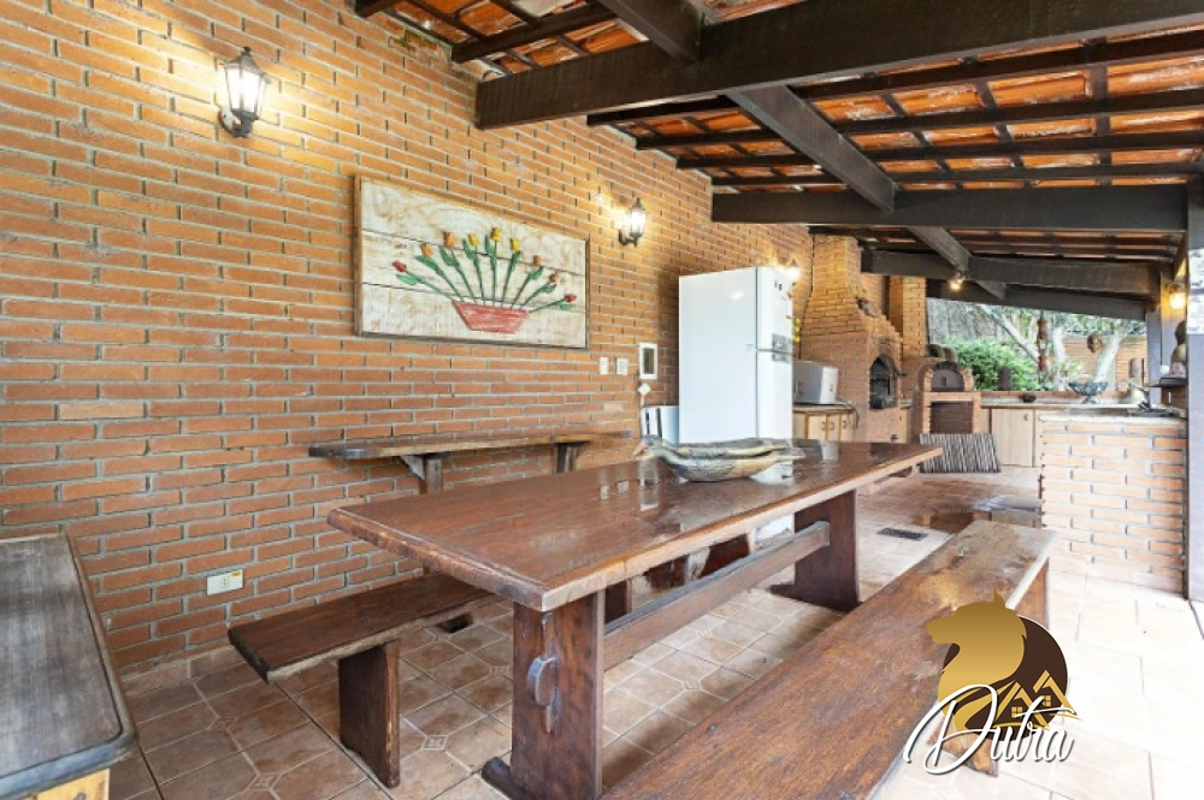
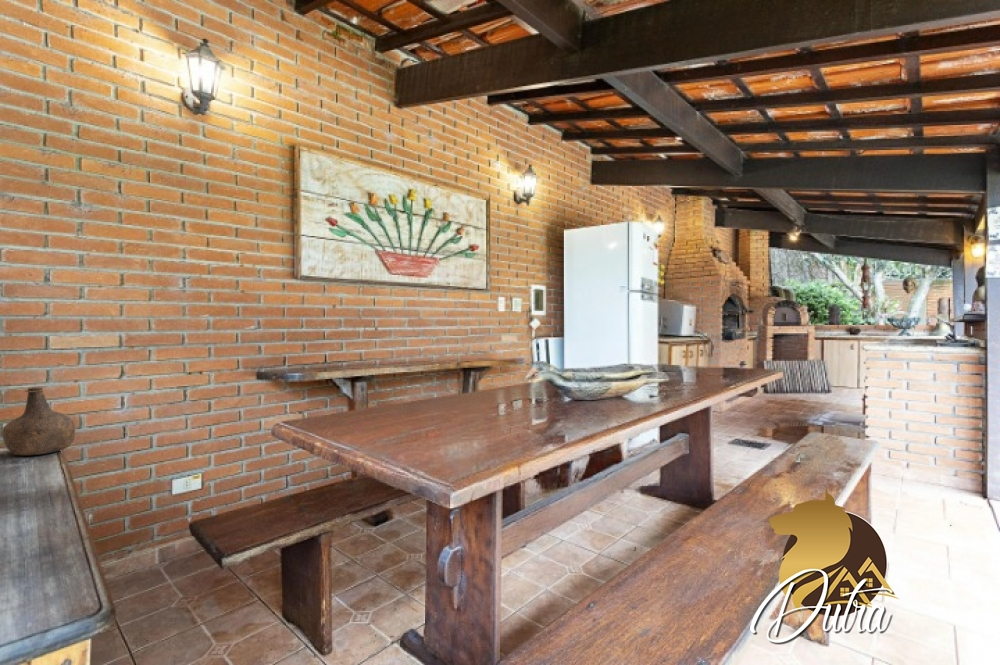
+ bottle [2,386,76,456]
